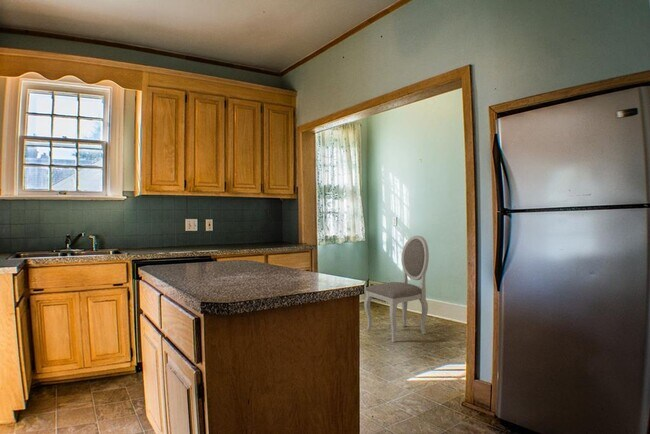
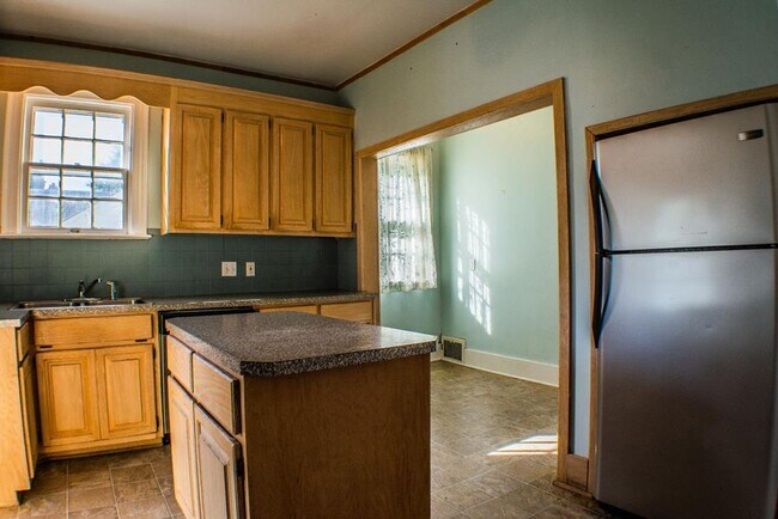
- dining chair [363,235,430,343]
